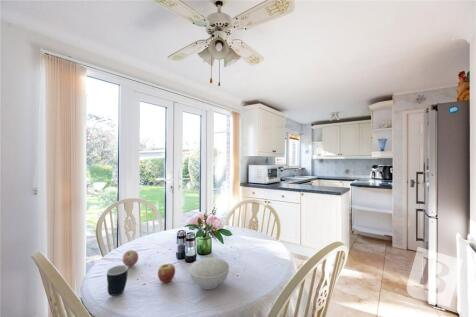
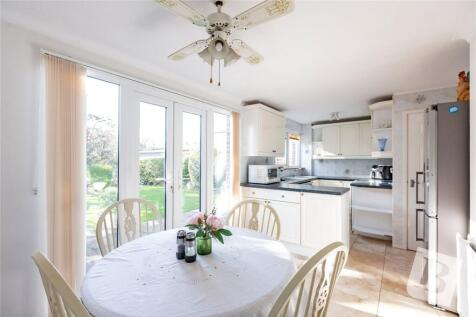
- bowl [188,257,230,290]
- apple [121,249,139,268]
- mug [106,264,129,297]
- fruit [157,263,176,284]
